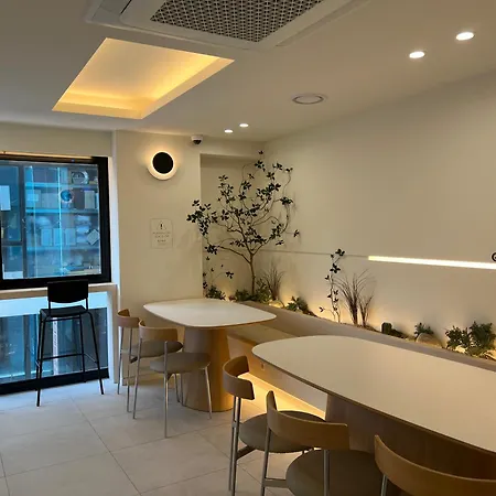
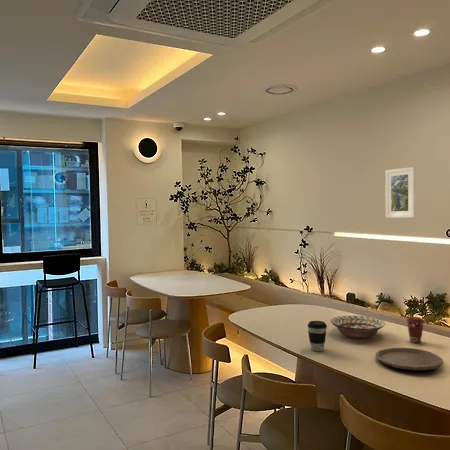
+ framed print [384,166,417,219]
+ coffee cup [307,320,328,352]
+ decorative bowl [330,315,386,339]
+ plate [375,347,444,372]
+ coffee cup [406,316,425,344]
